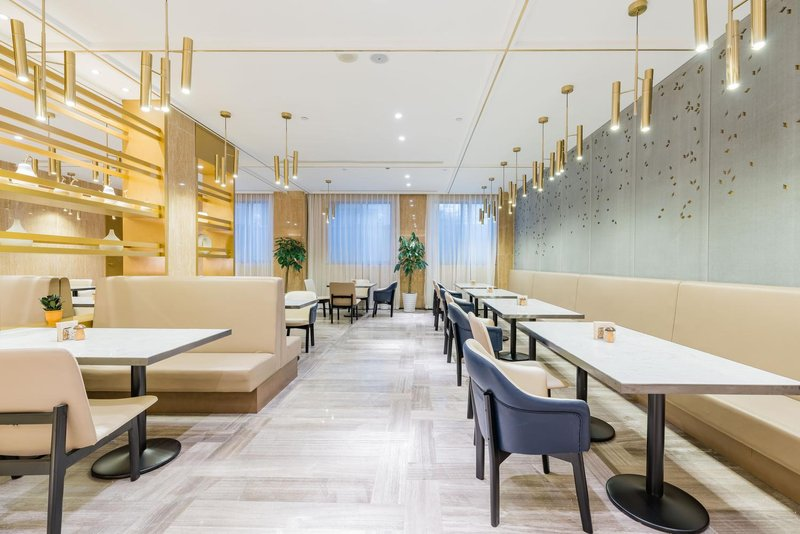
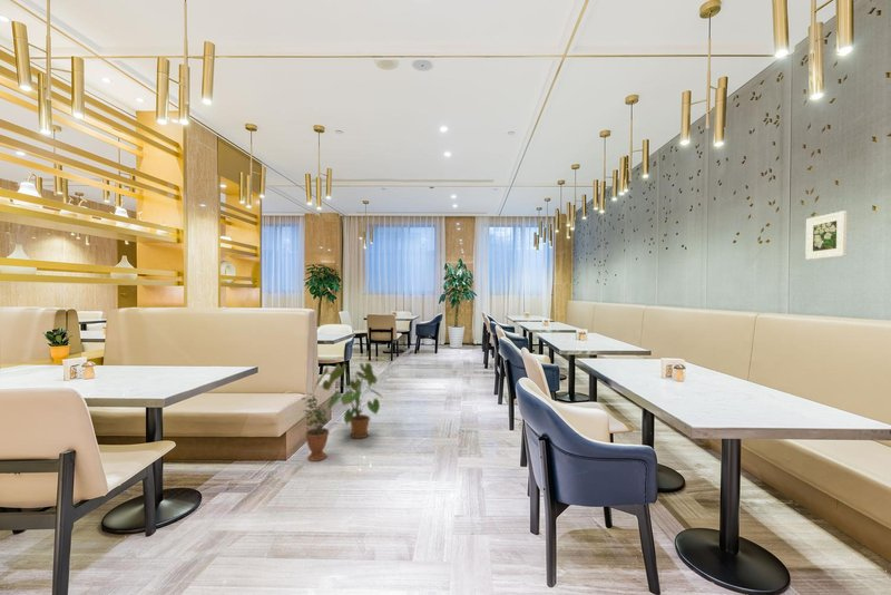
+ house plant [313,362,385,440]
+ potted plant [300,391,330,462]
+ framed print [804,209,849,261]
